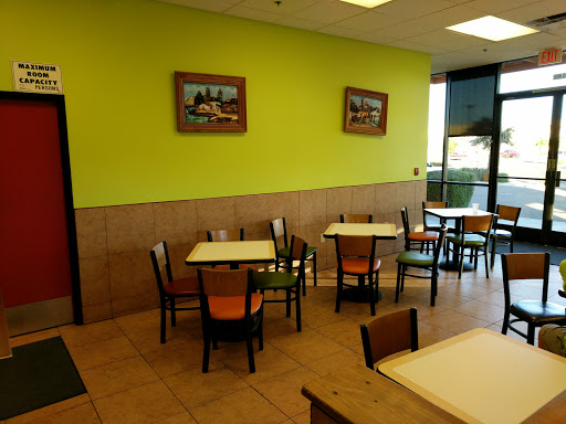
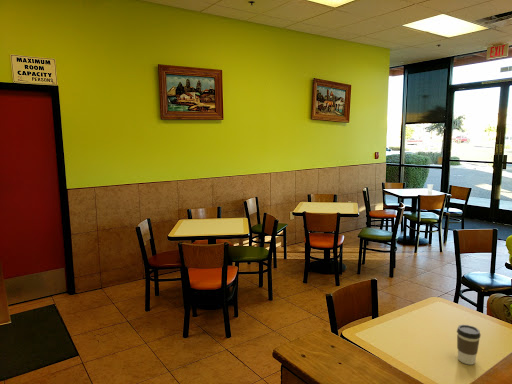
+ coffee cup [456,324,482,366]
